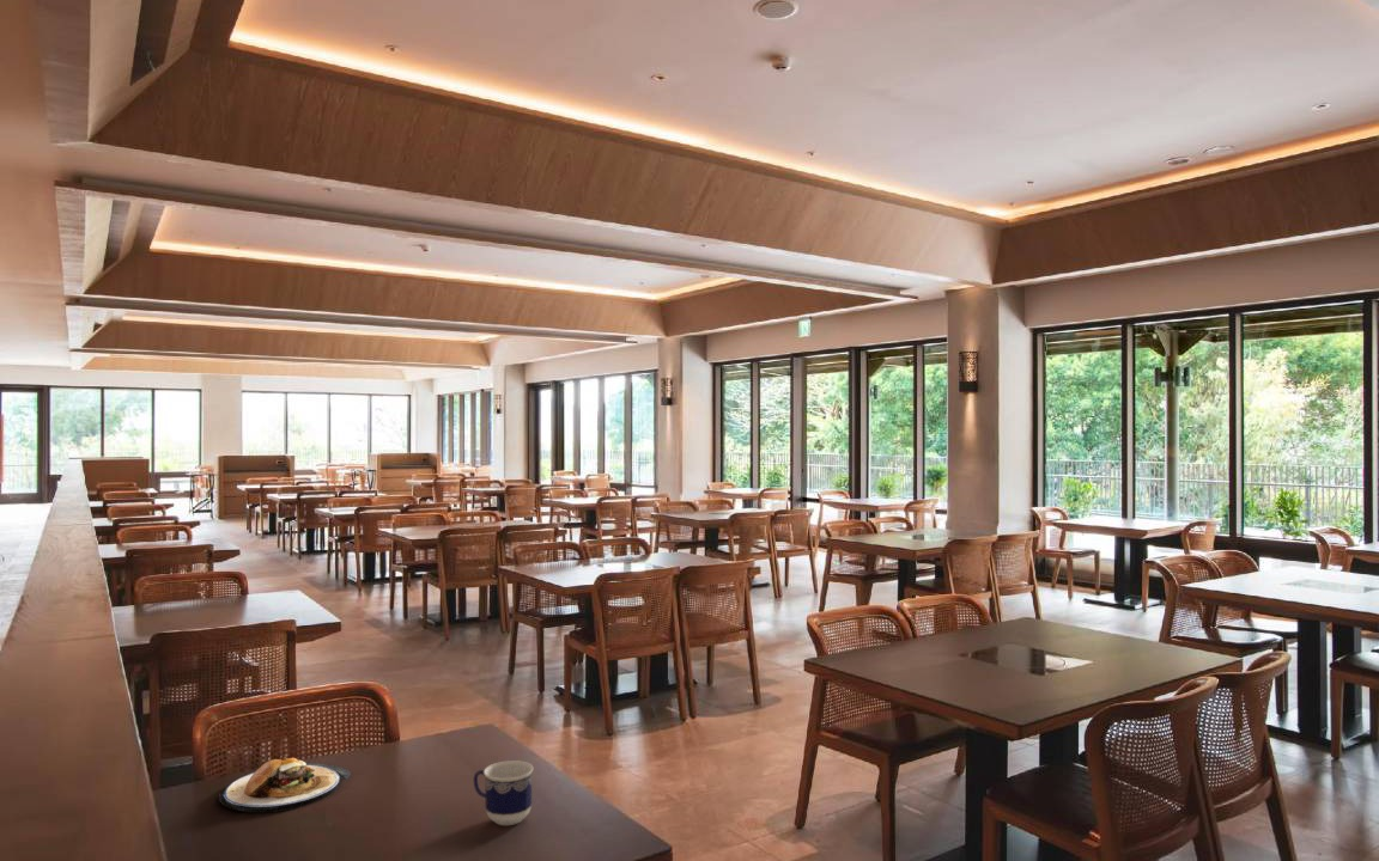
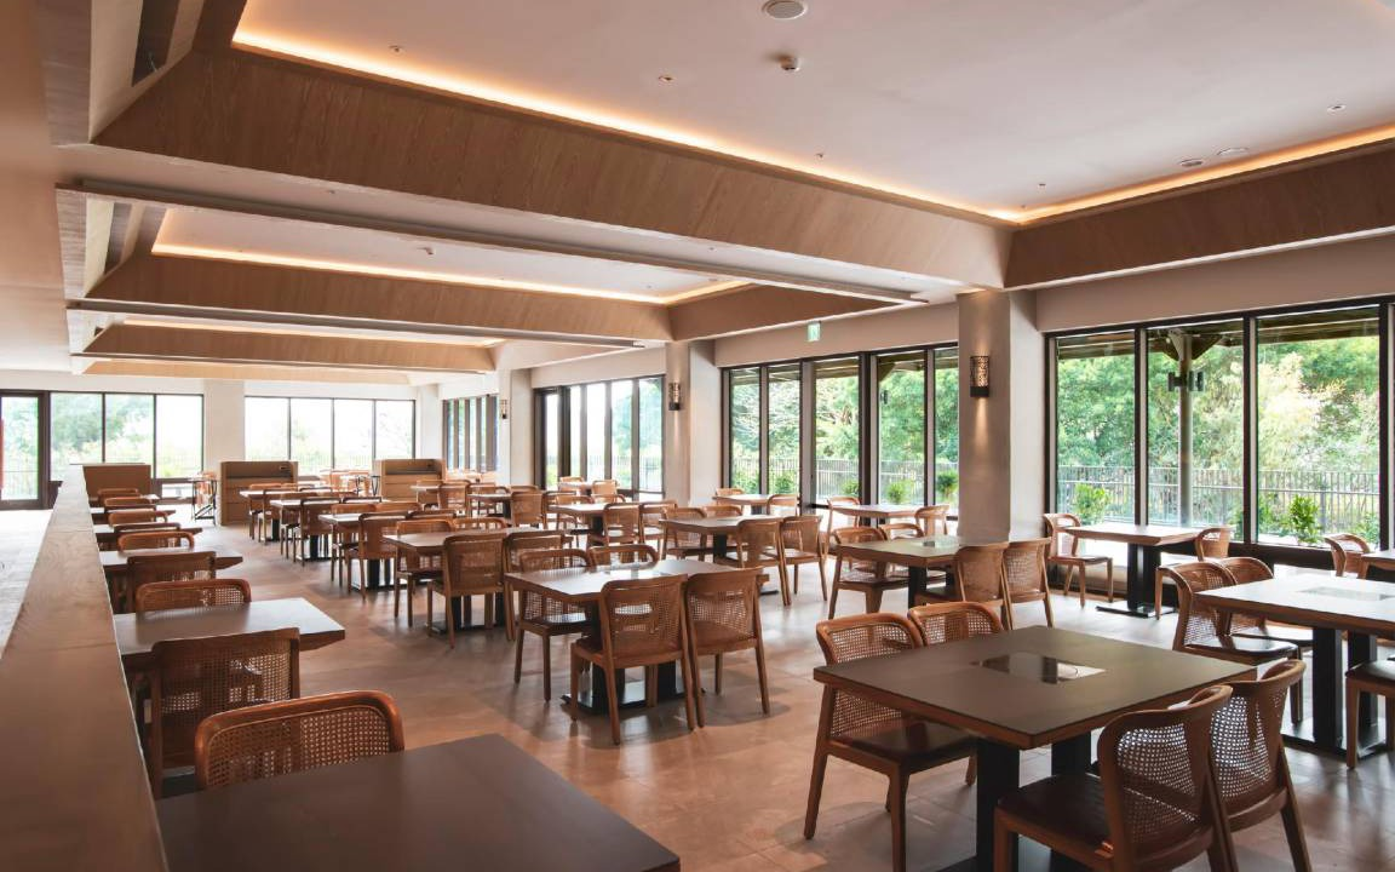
- cup [473,759,534,826]
- plate [218,756,353,813]
